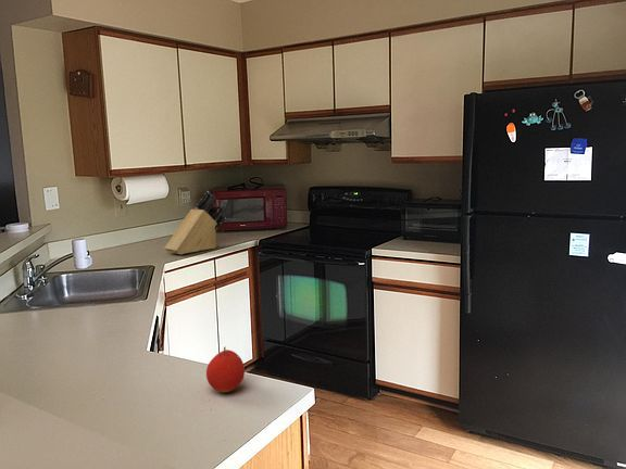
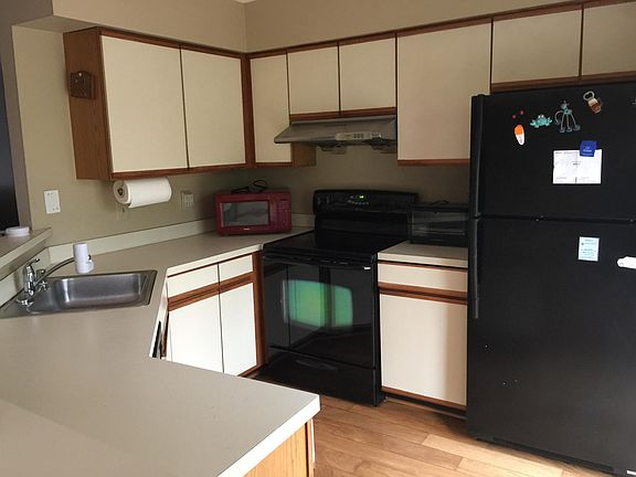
- fruit [205,346,246,393]
- knife block [163,190,227,255]
